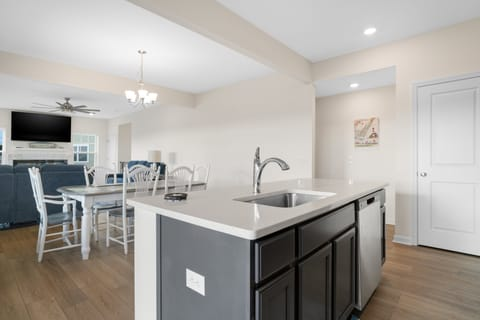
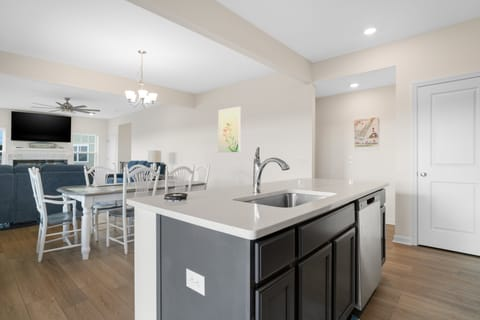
+ wall art [217,105,241,153]
